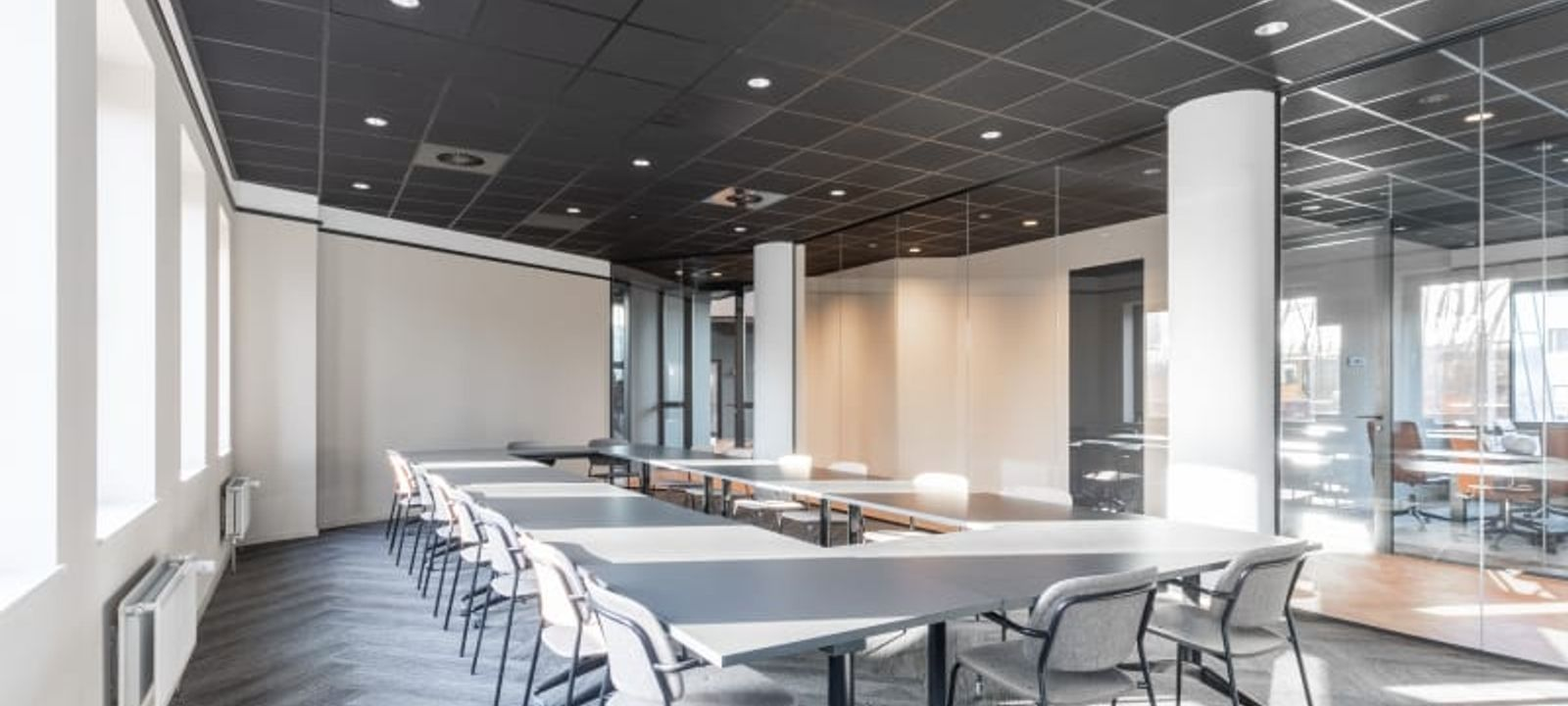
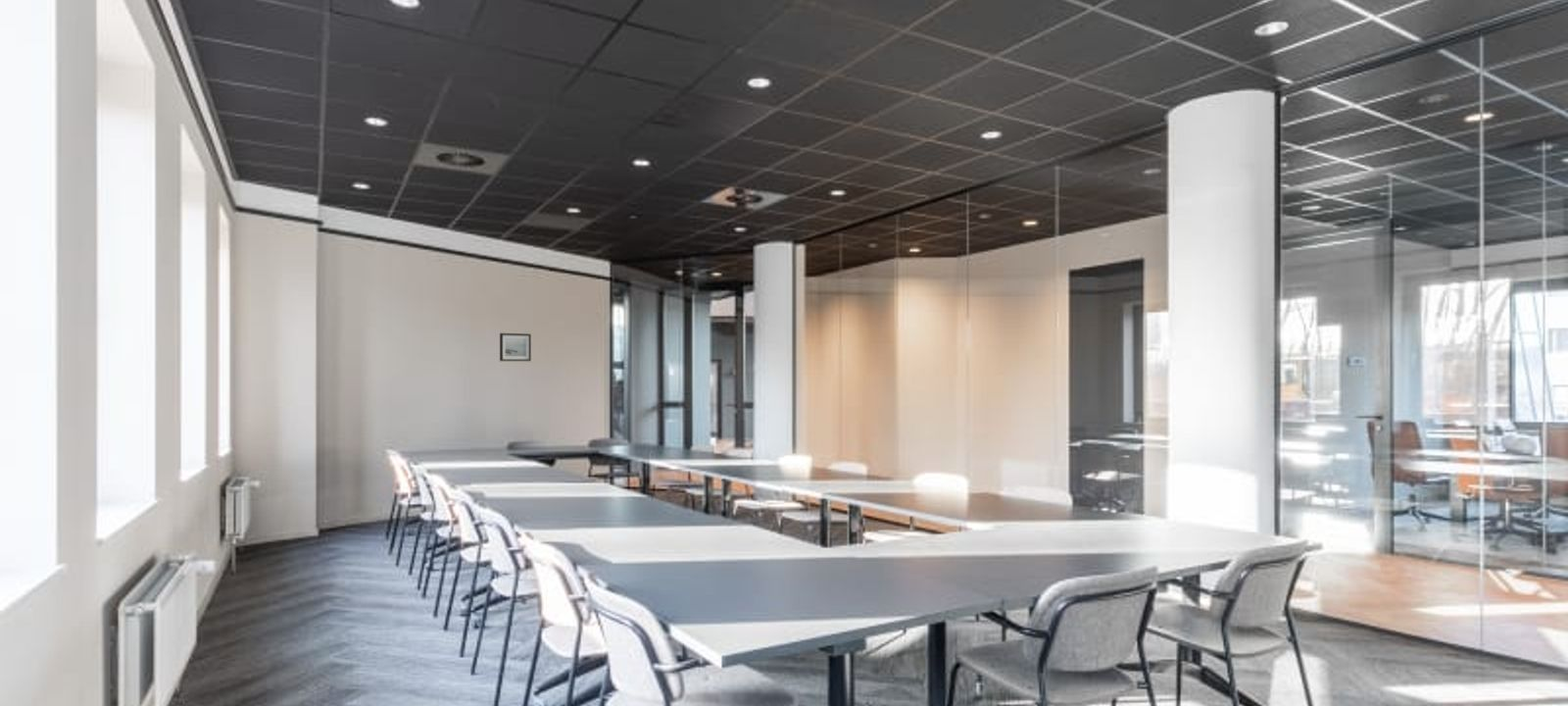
+ wall art [499,332,532,362]
